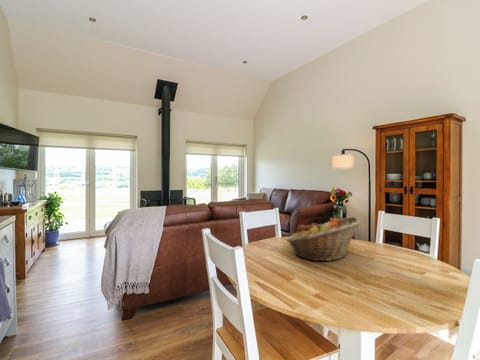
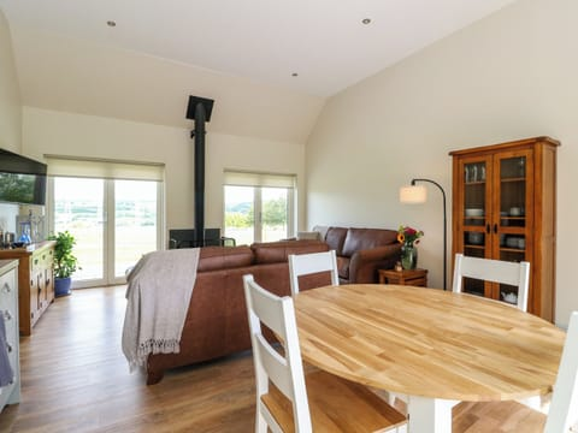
- fruit basket [286,216,362,262]
